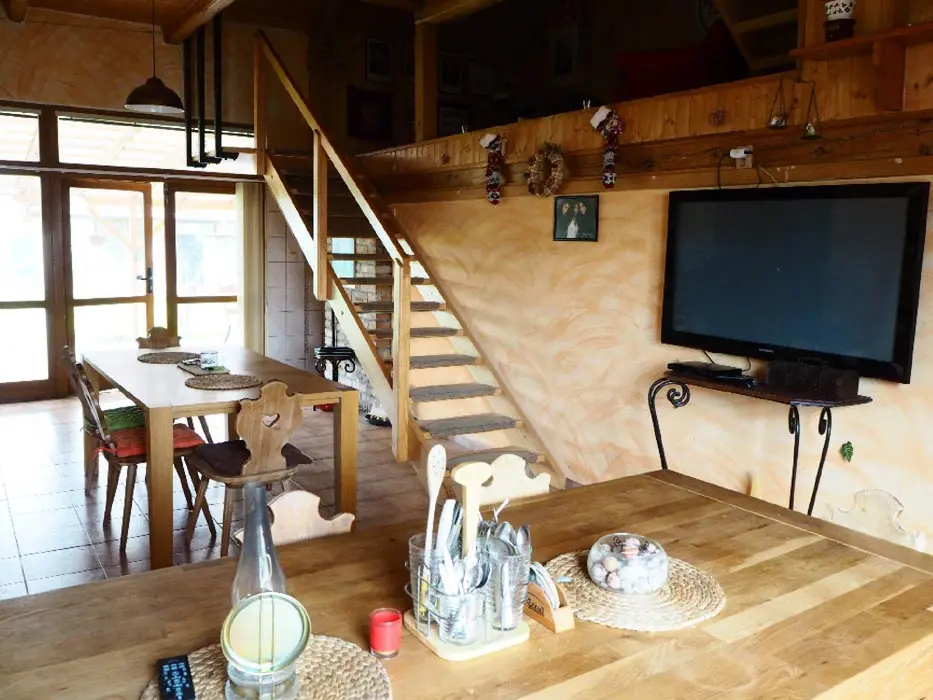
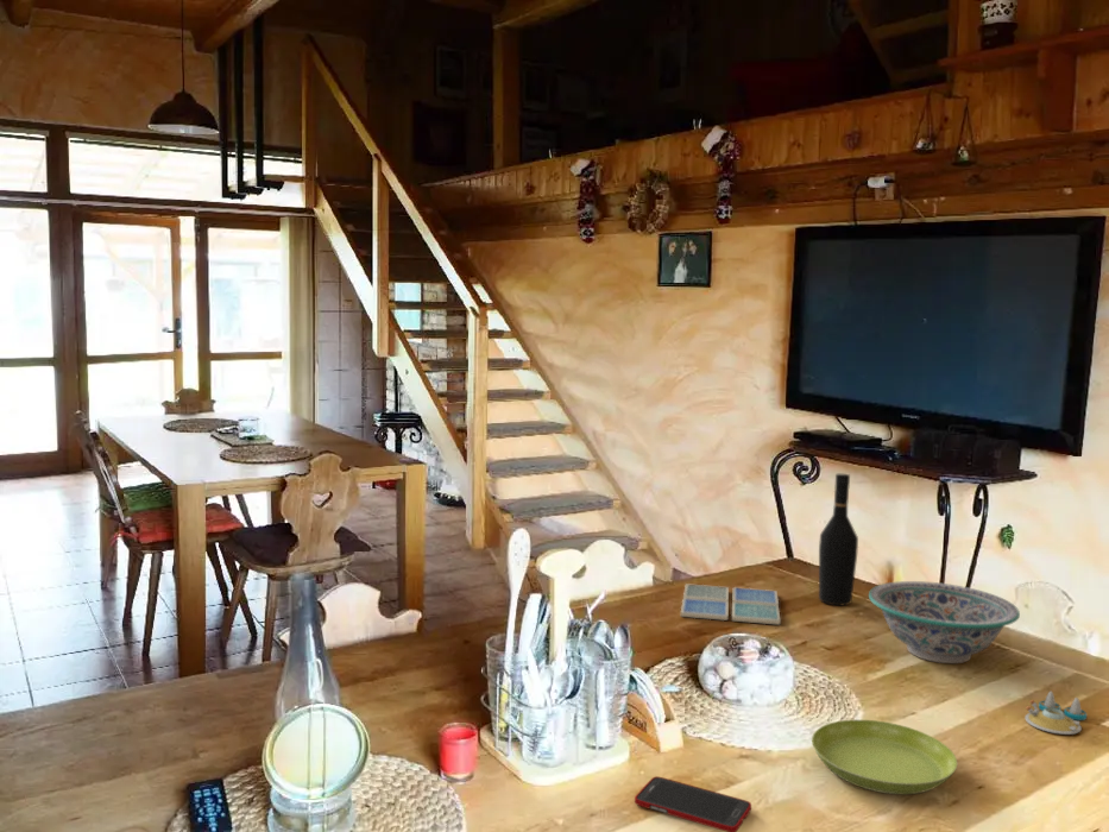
+ salt and pepper shaker set [1023,691,1088,736]
+ drink coaster [680,582,781,626]
+ saucer [811,718,958,795]
+ cell phone [634,775,752,832]
+ wine bottle [818,473,859,607]
+ decorative bowl [868,580,1021,664]
